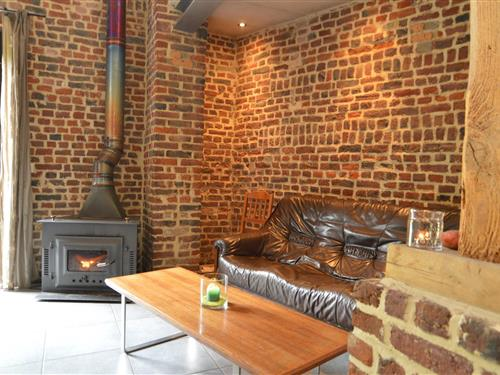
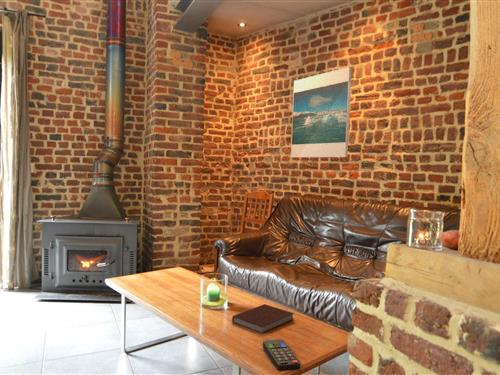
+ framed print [290,66,353,158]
+ remote control [262,338,301,372]
+ notebook [231,303,295,334]
